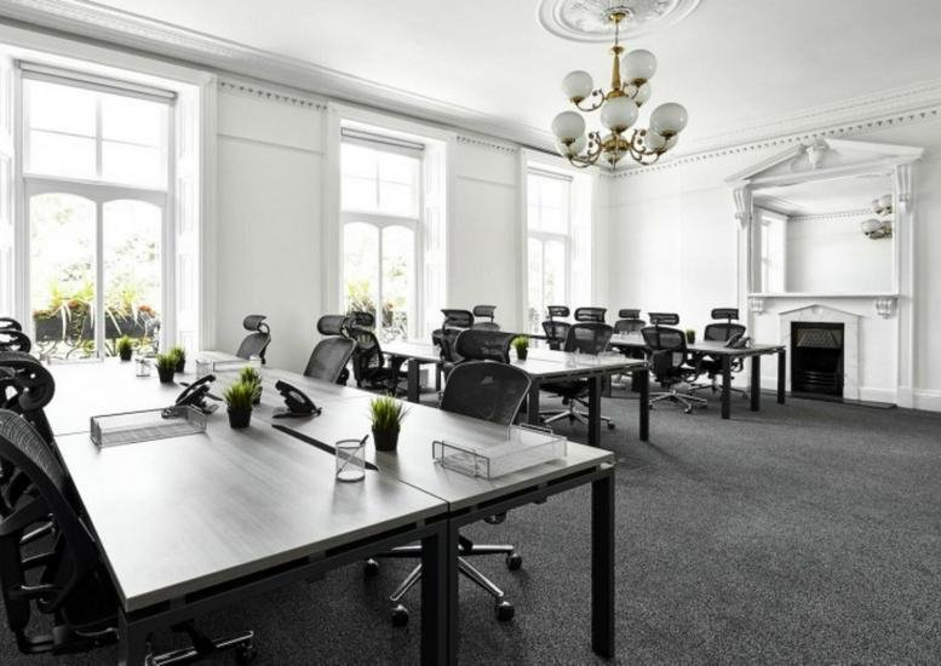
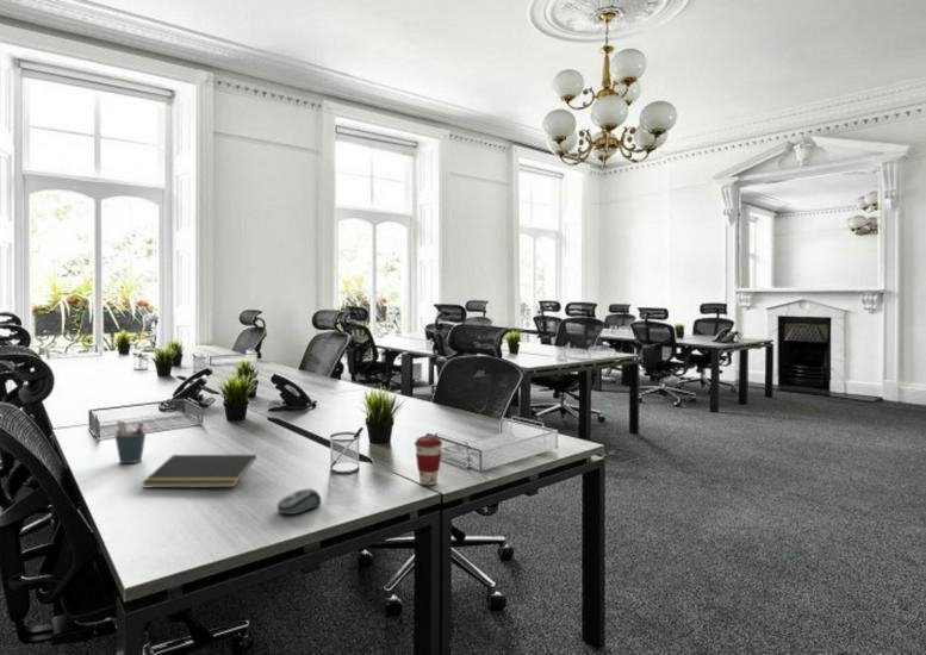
+ computer mouse [276,487,322,516]
+ coffee cup [414,435,443,486]
+ pen holder [113,419,147,464]
+ notepad [141,454,257,488]
